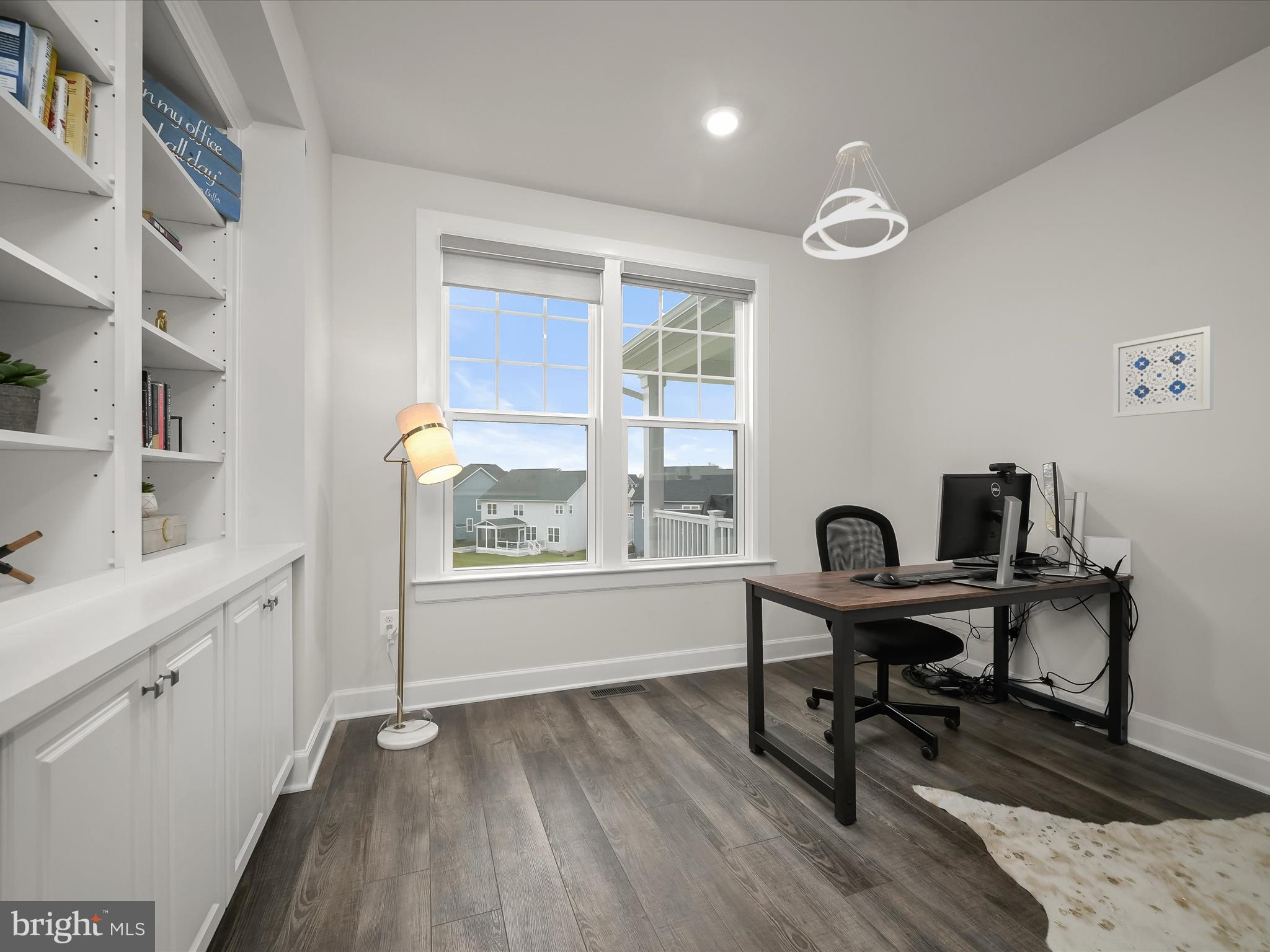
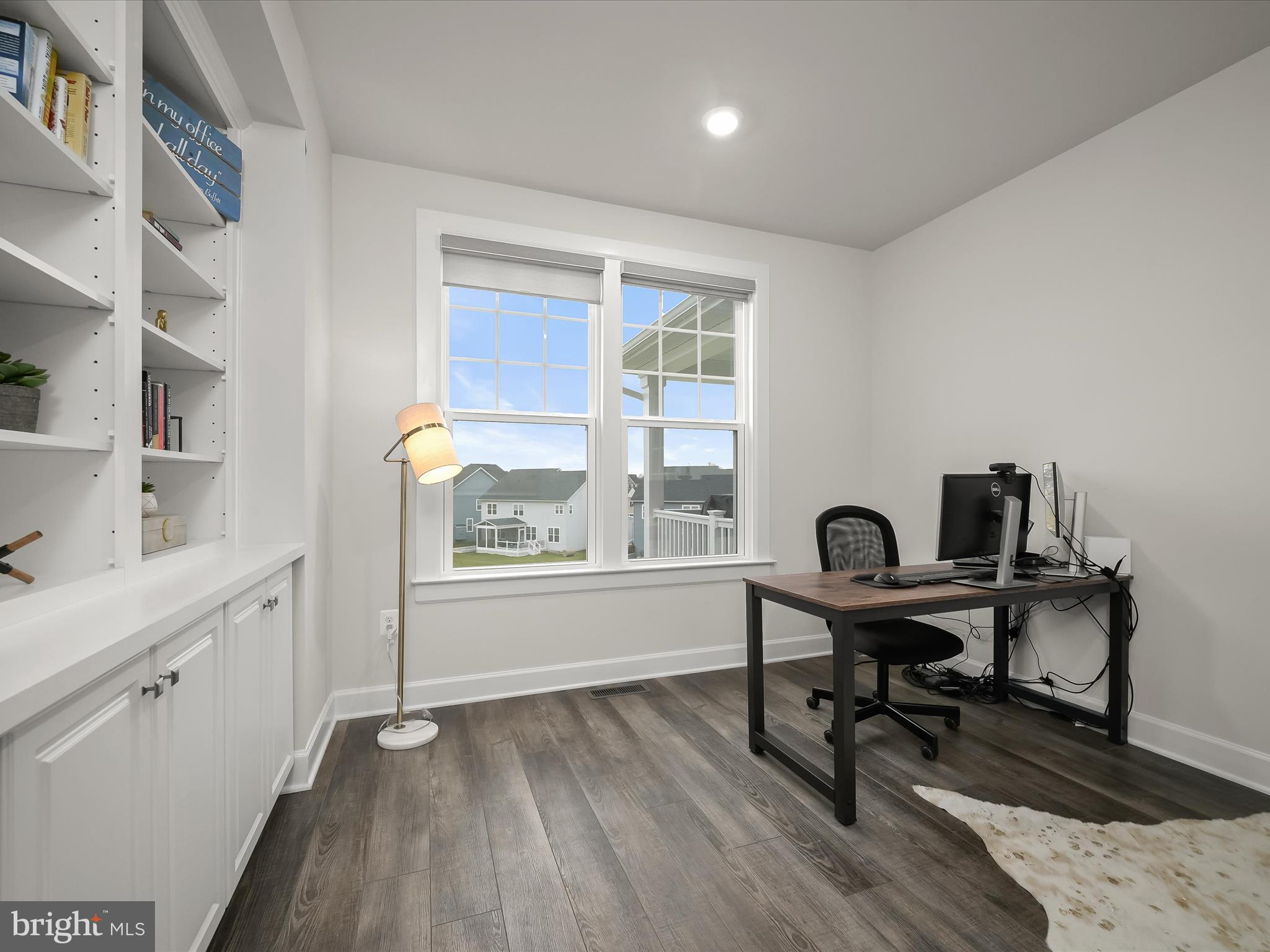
- wall art [1112,325,1214,418]
- pendant light [802,141,908,260]
